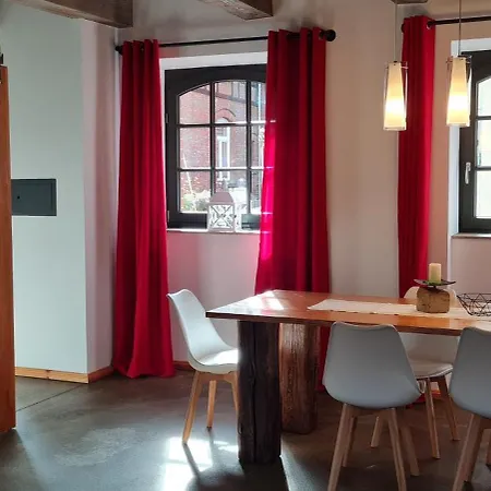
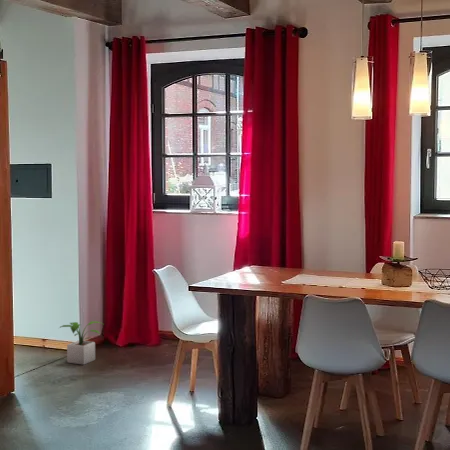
+ potted plant [58,320,105,366]
